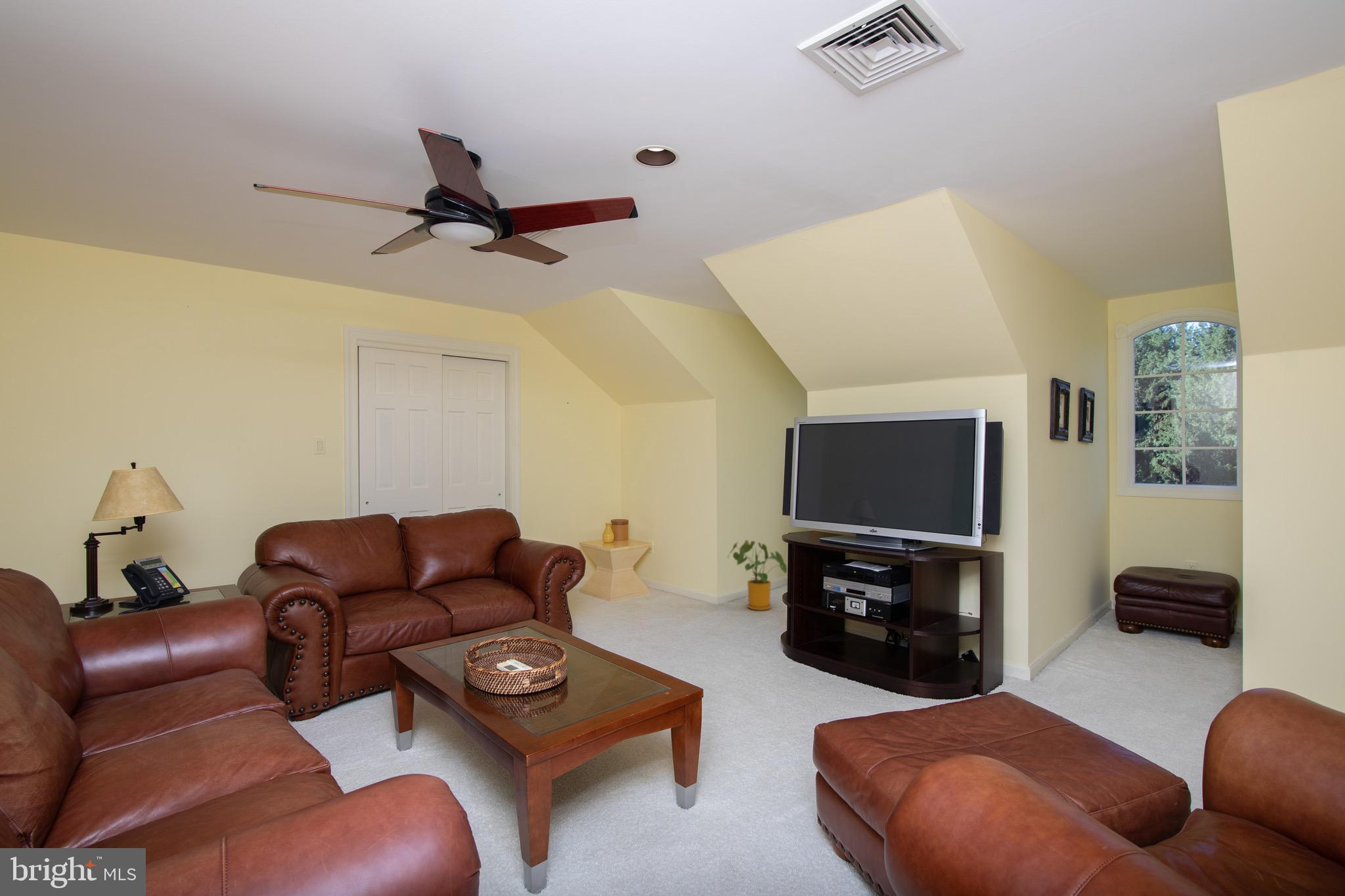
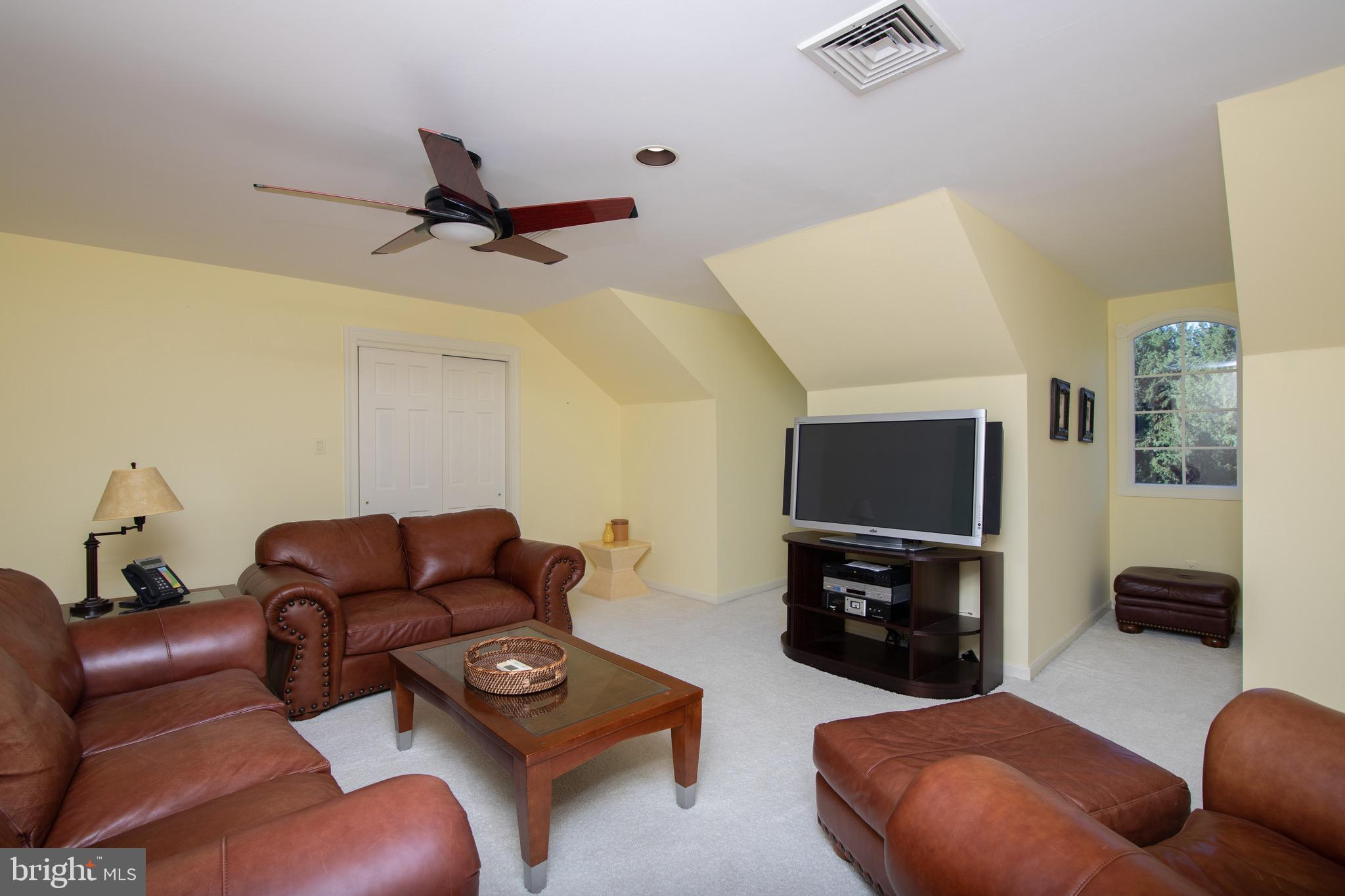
- house plant [727,540,787,611]
